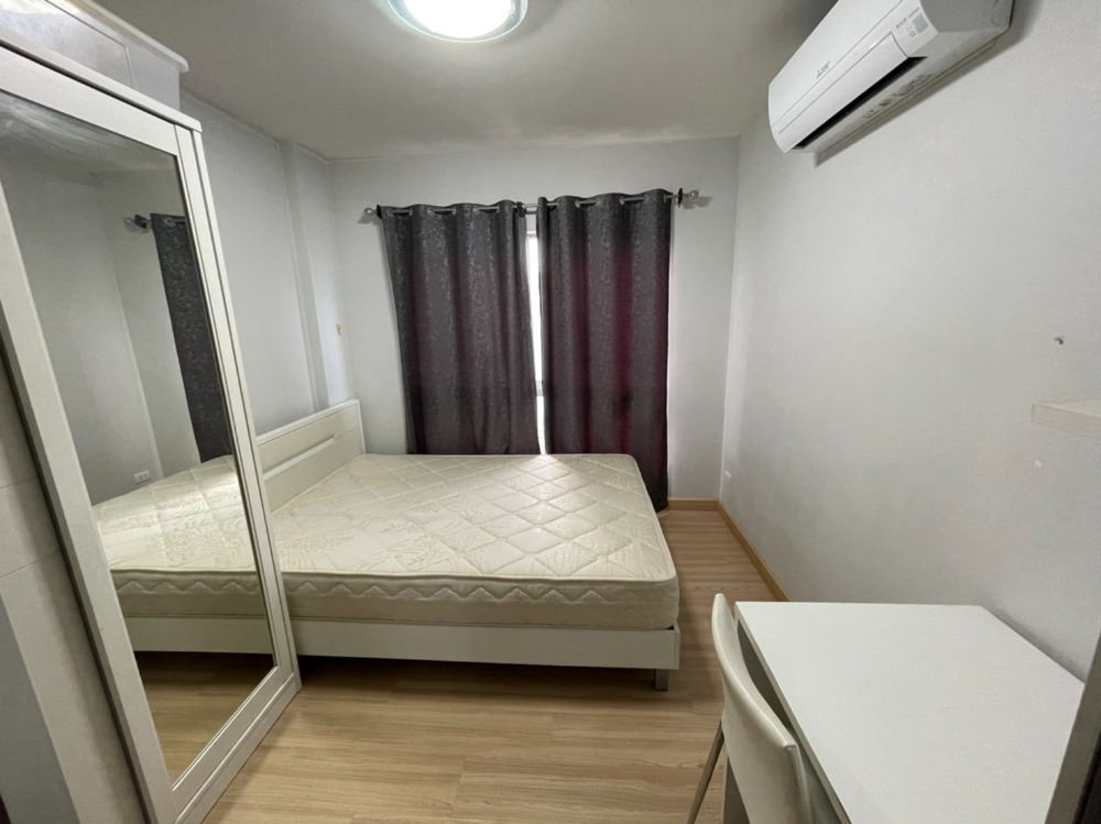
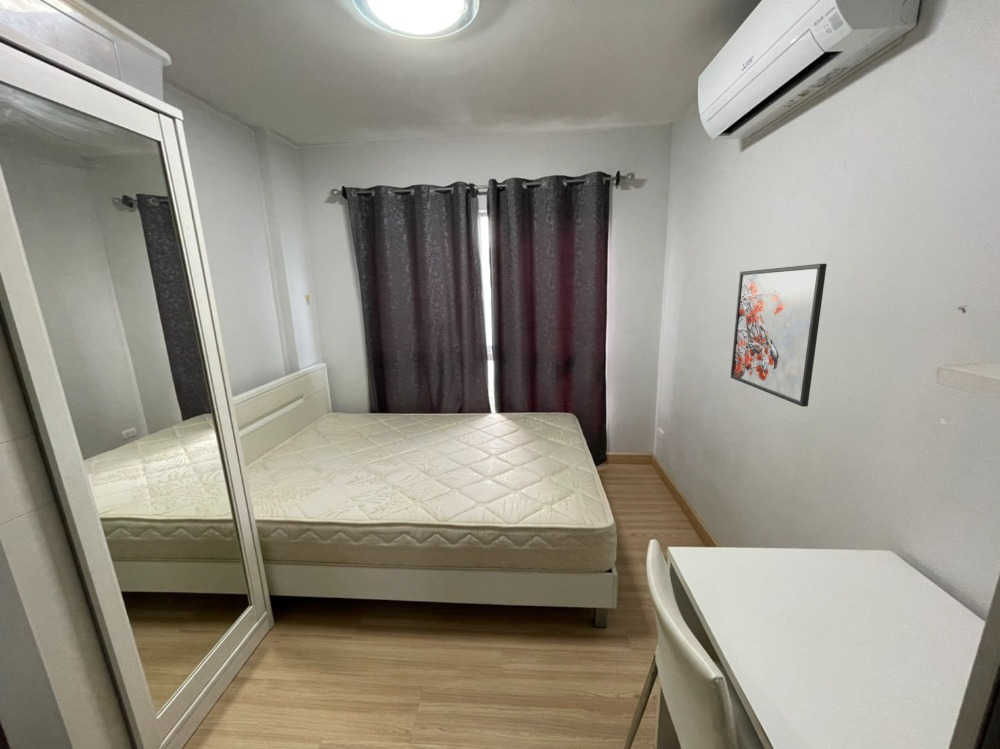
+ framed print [730,263,828,408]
